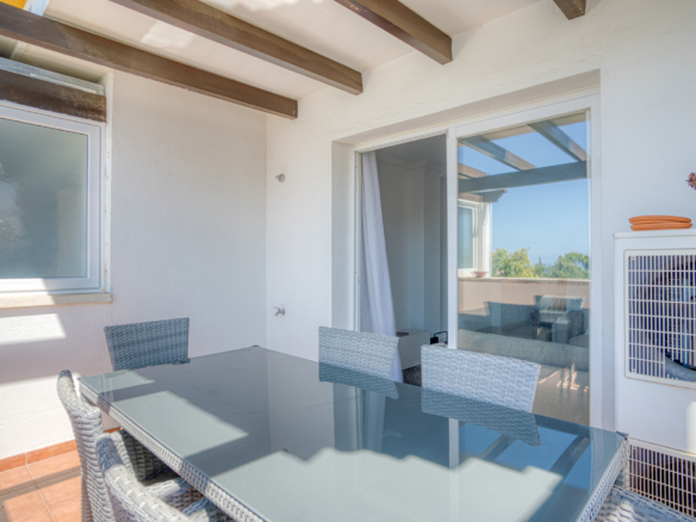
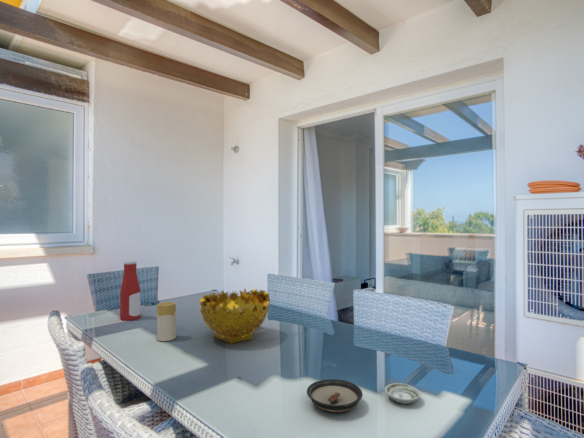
+ decorative bowl [199,287,271,345]
+ bottle [119,260,142,322]
+ candle [156,301,177,342]
+ saucer [306,378,363,413]
+ saucer [384,382,422,405]
